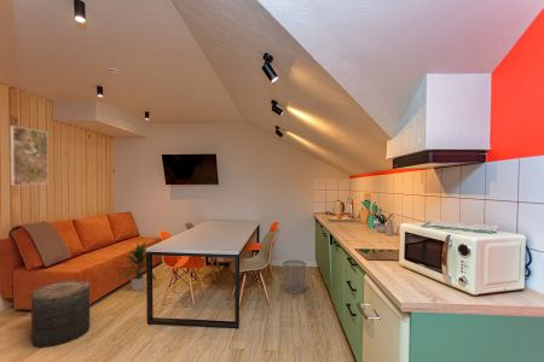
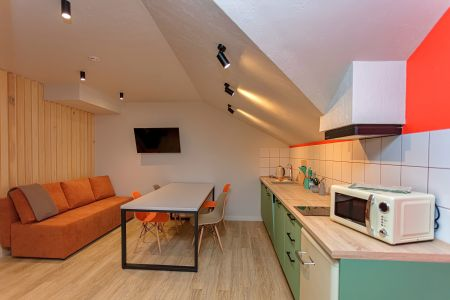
- indoor plant [118,241,157,292]
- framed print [10,124,50,186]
- stool [30,280,91,350]
- waste bin [282,259,307,294]
